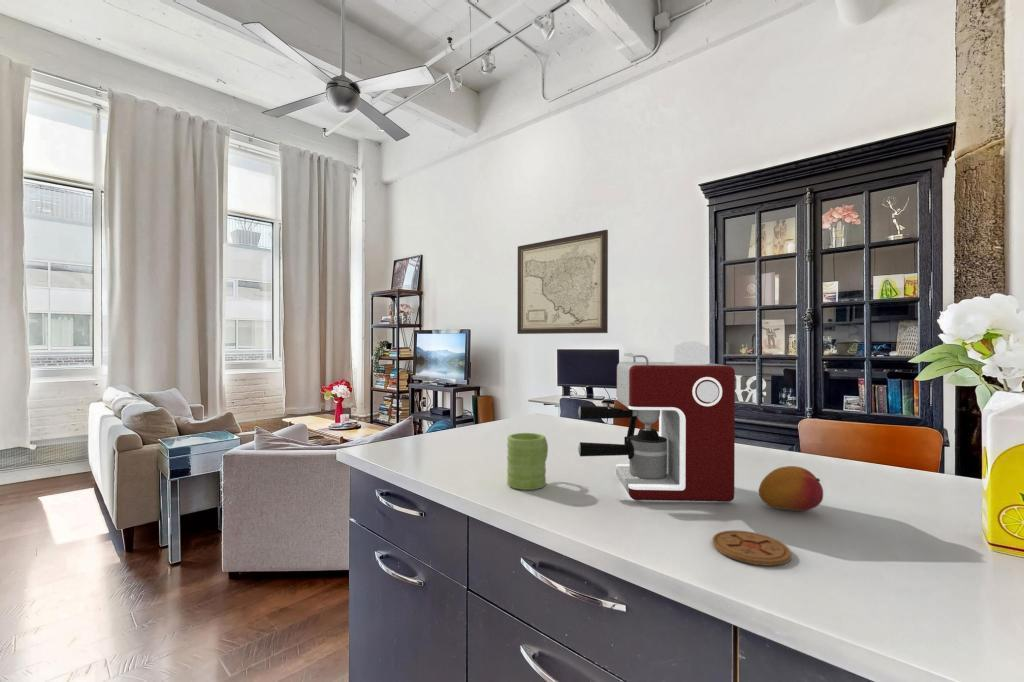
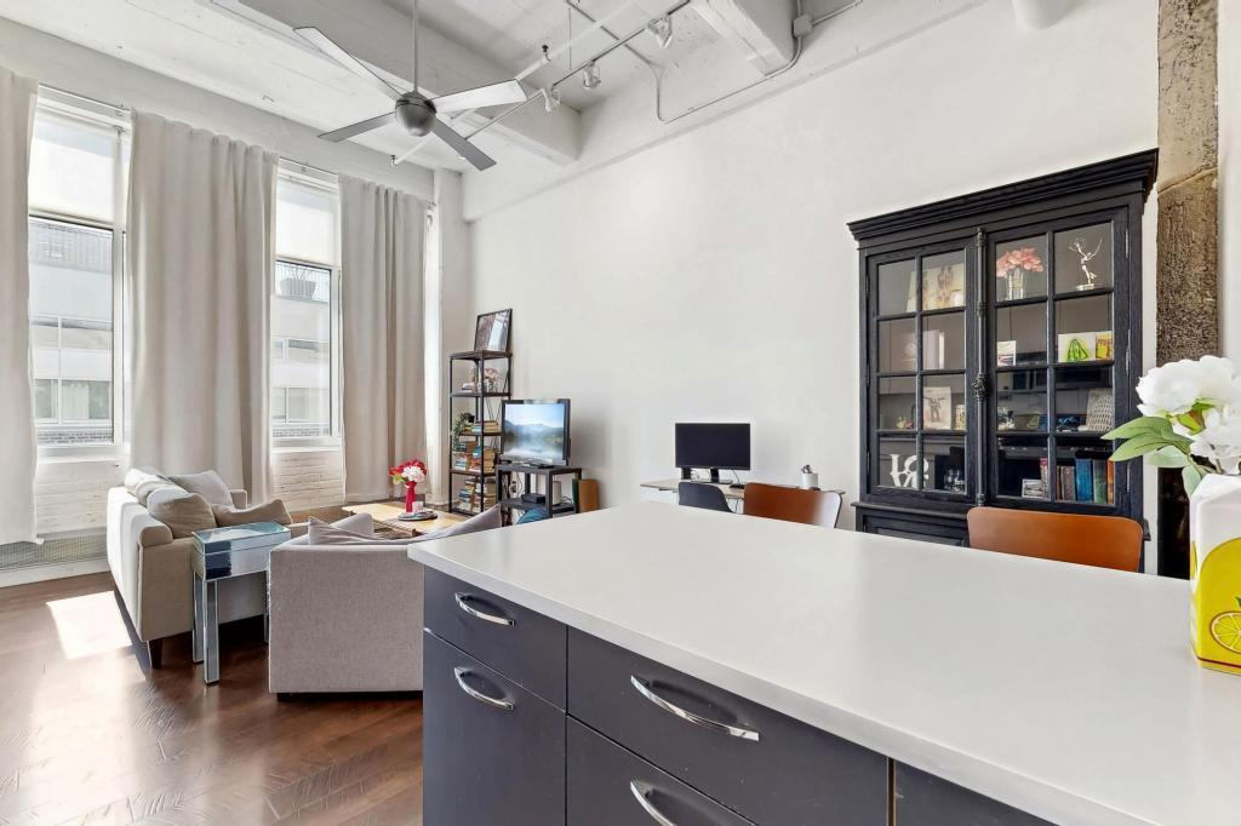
- coffee maker [577,340,736,503]
- mug [506,432,549,491]
- fruit [758,465,824,512]
- coaster [711,529,792,567]
- wall art [516,229,609,335]
